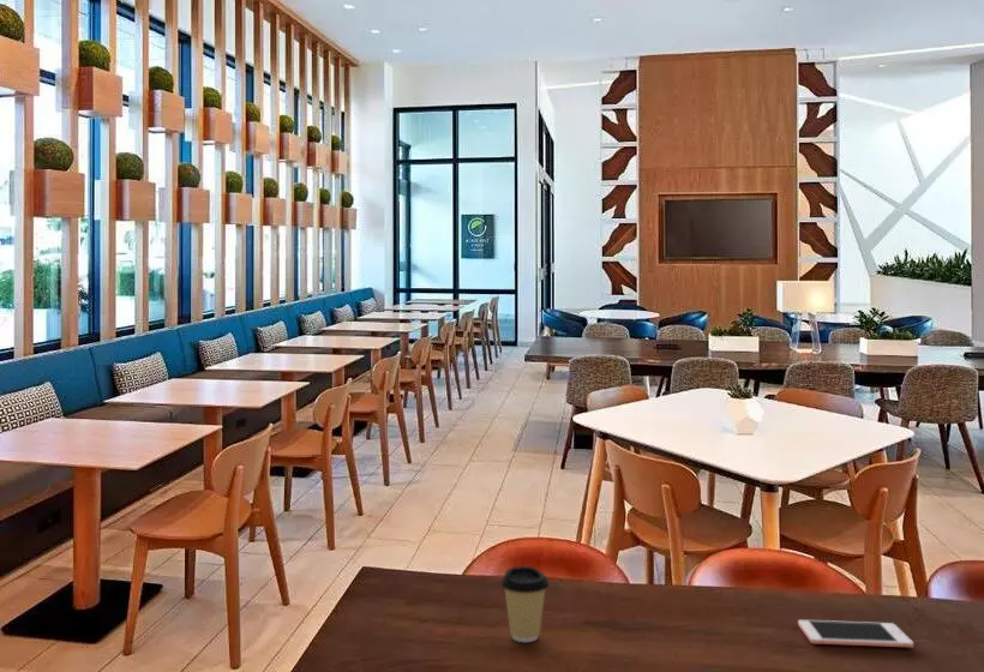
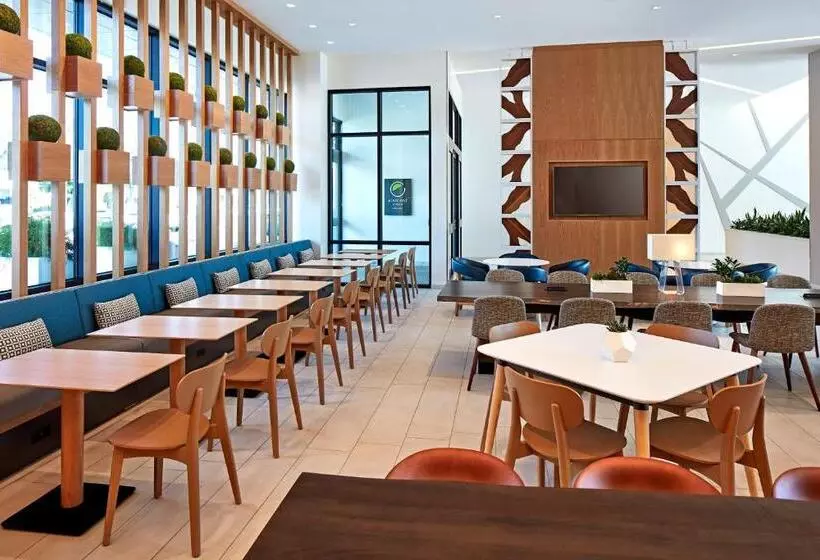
- cell phone [797,619,914,649]
- coffee cup [499,565,551,643]
